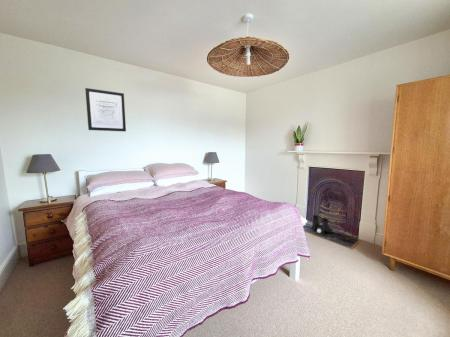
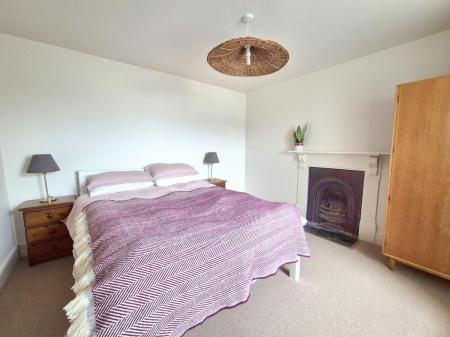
- boots [311,214,333,234]
- wall art [84,87,127,132]
